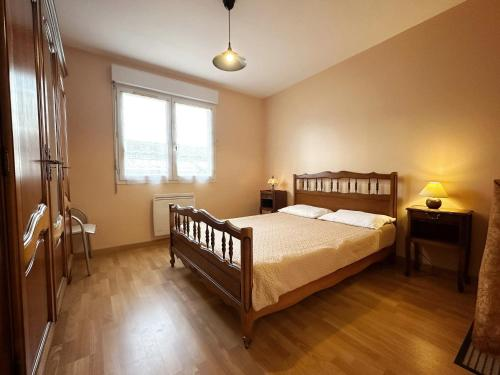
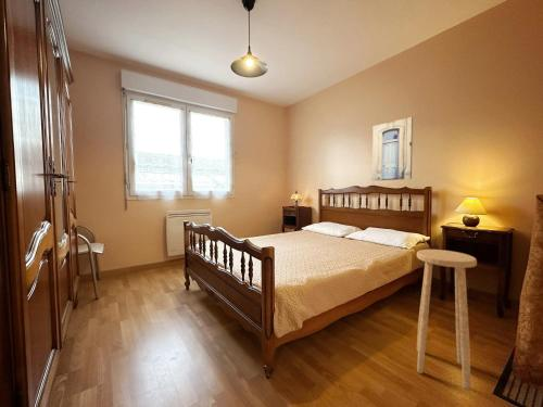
+ wall art [371,116,414,181]
+ stool [416,249,478,391]
